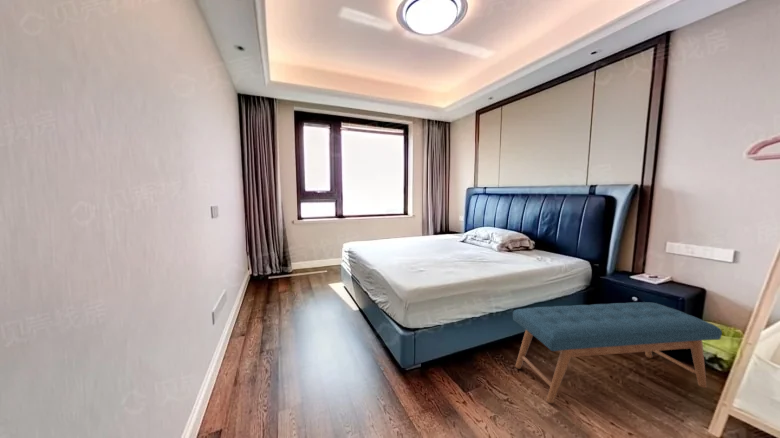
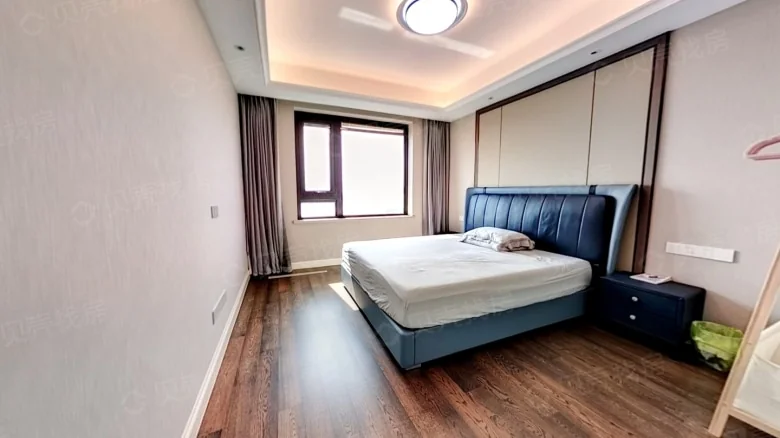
- bench [512,301,723,404]
